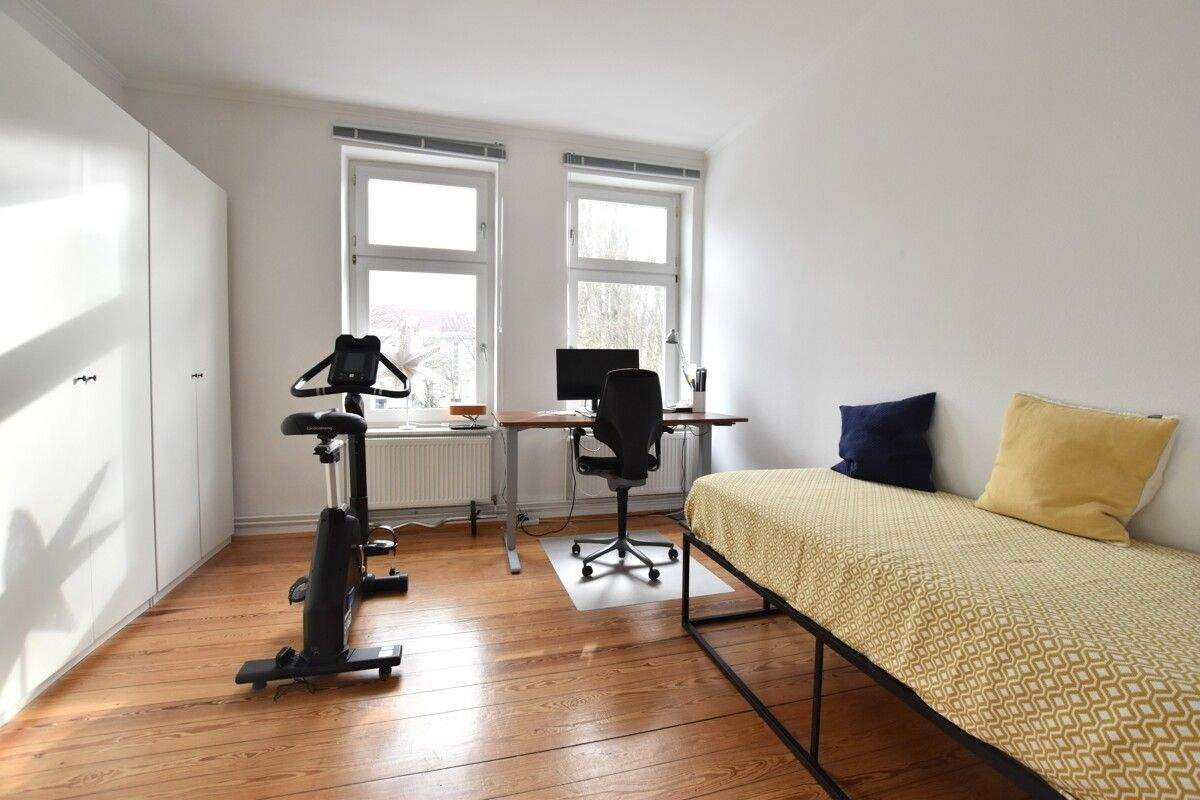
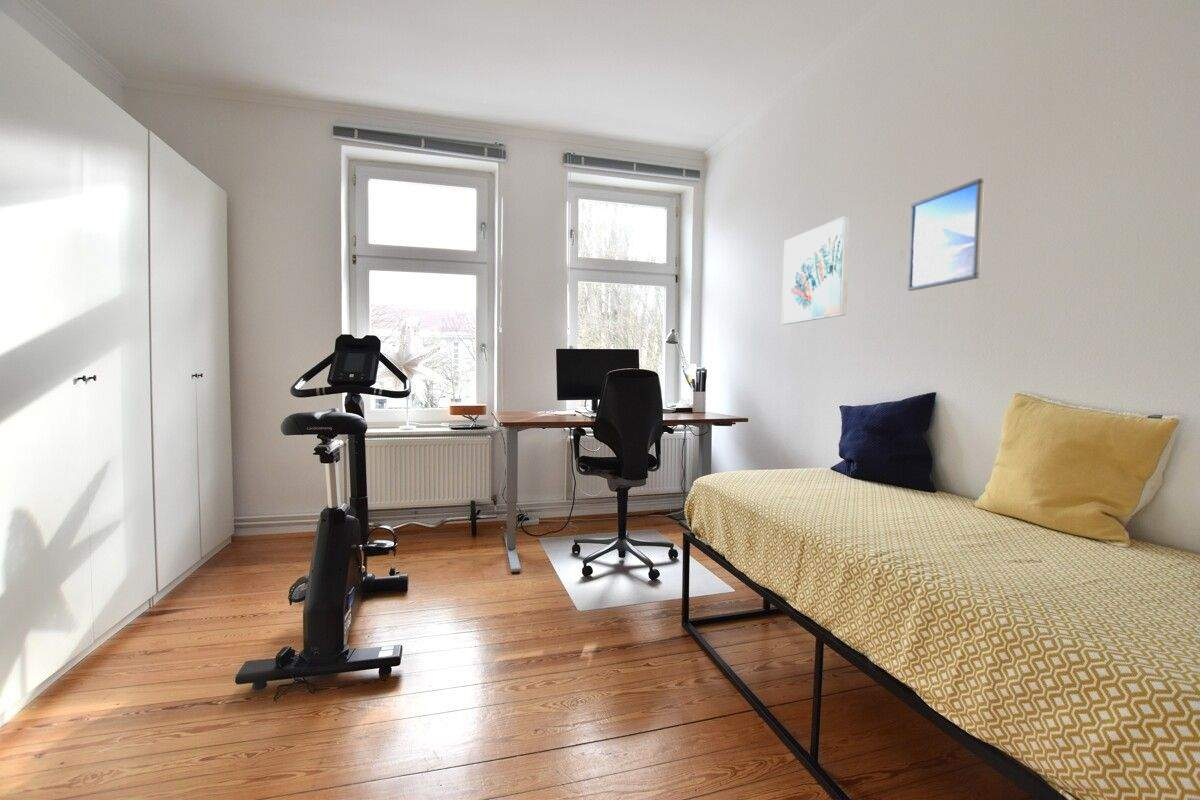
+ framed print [907,177,985,292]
+ wall art [781,215,851,325]
